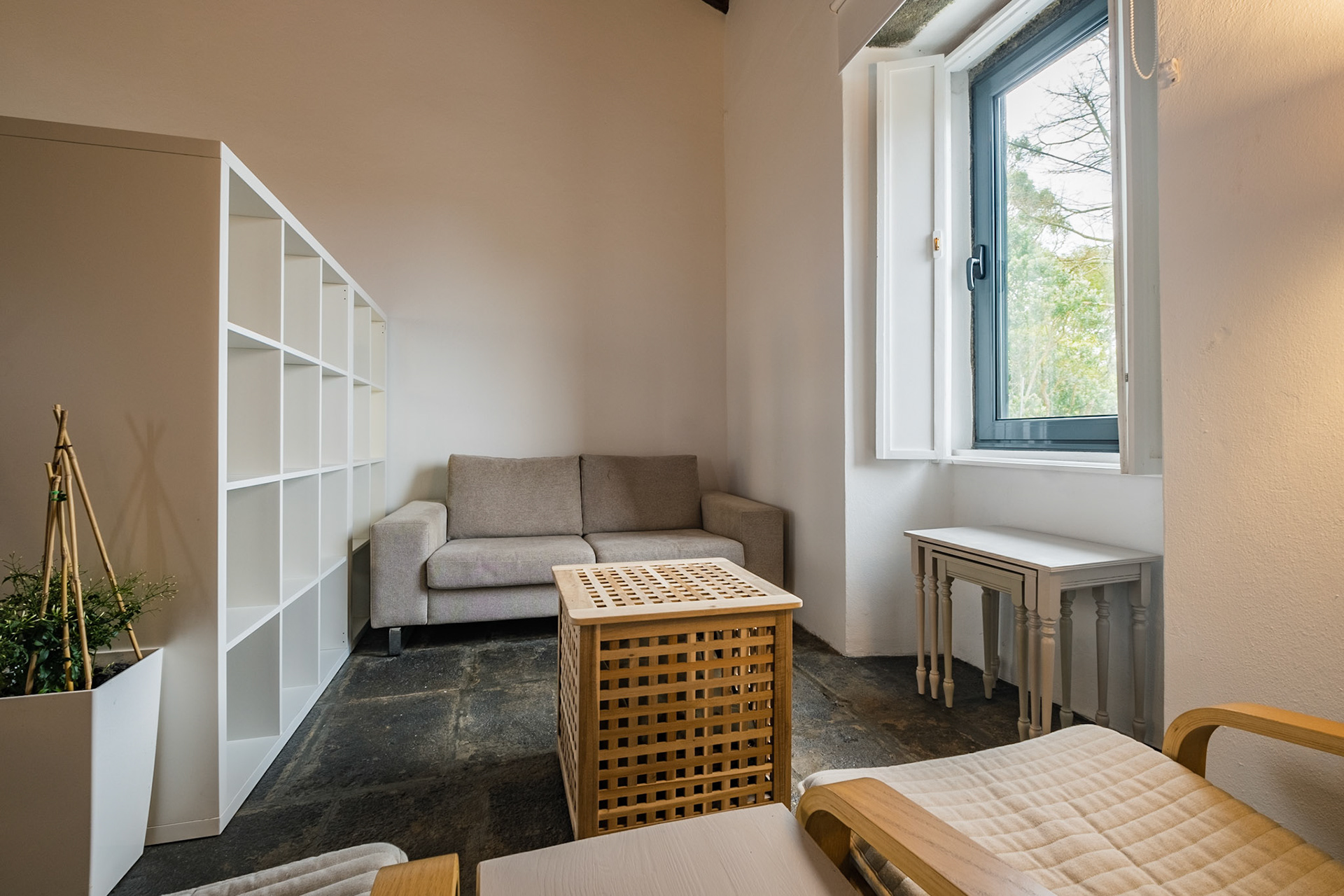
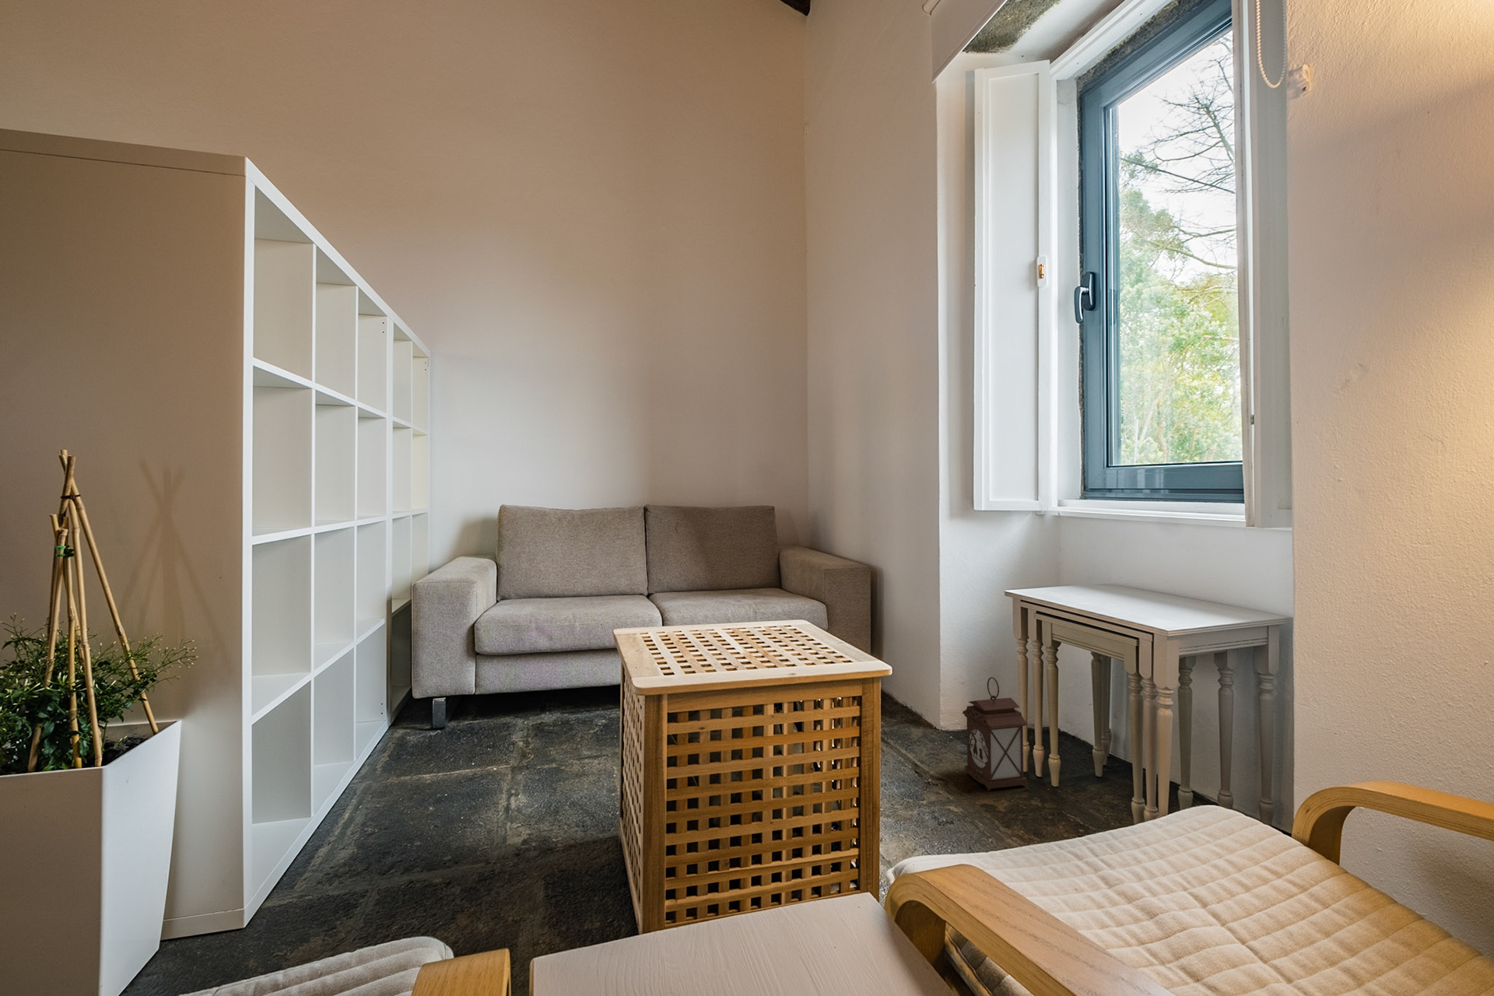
+ lantern [962,676,1028,791]
